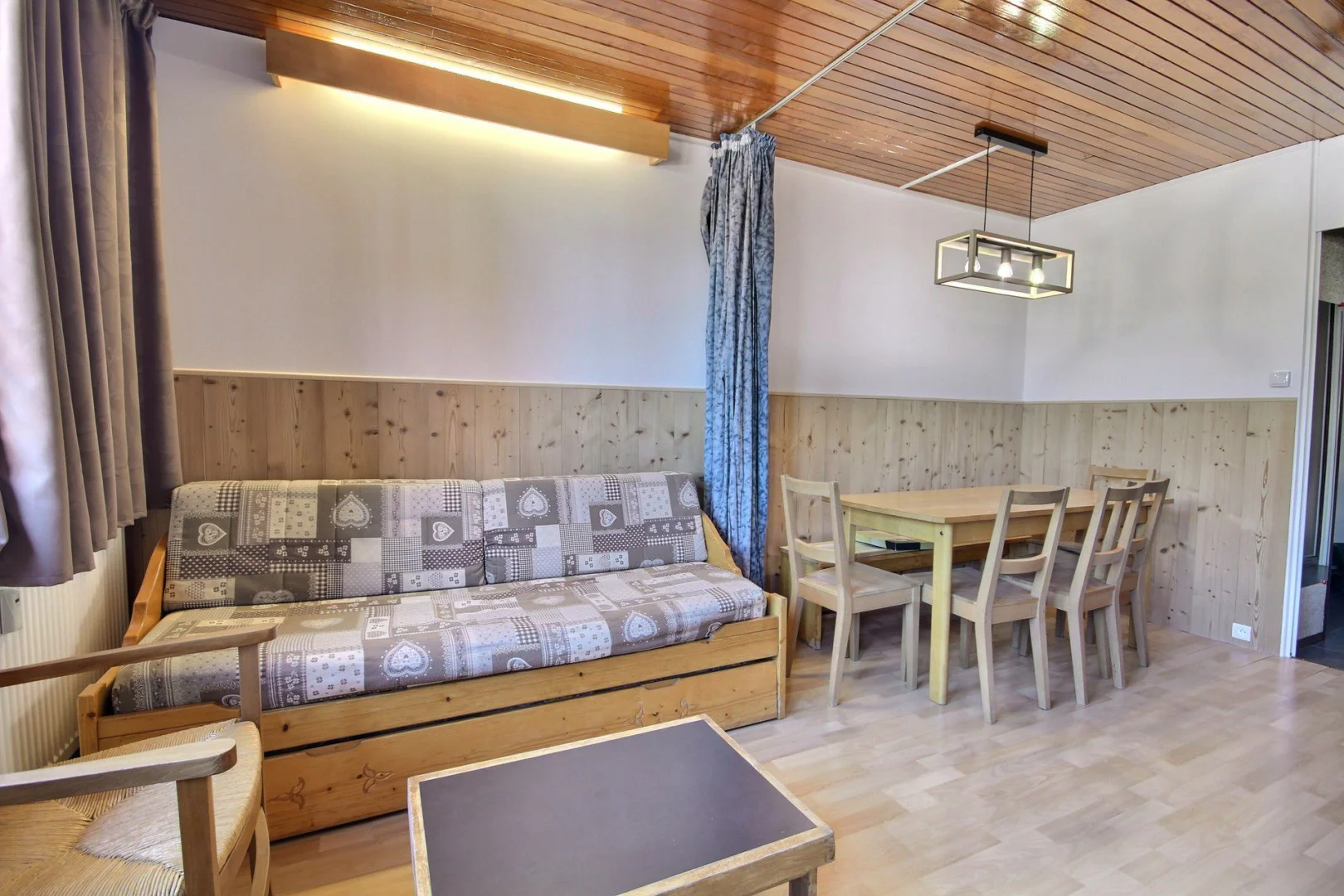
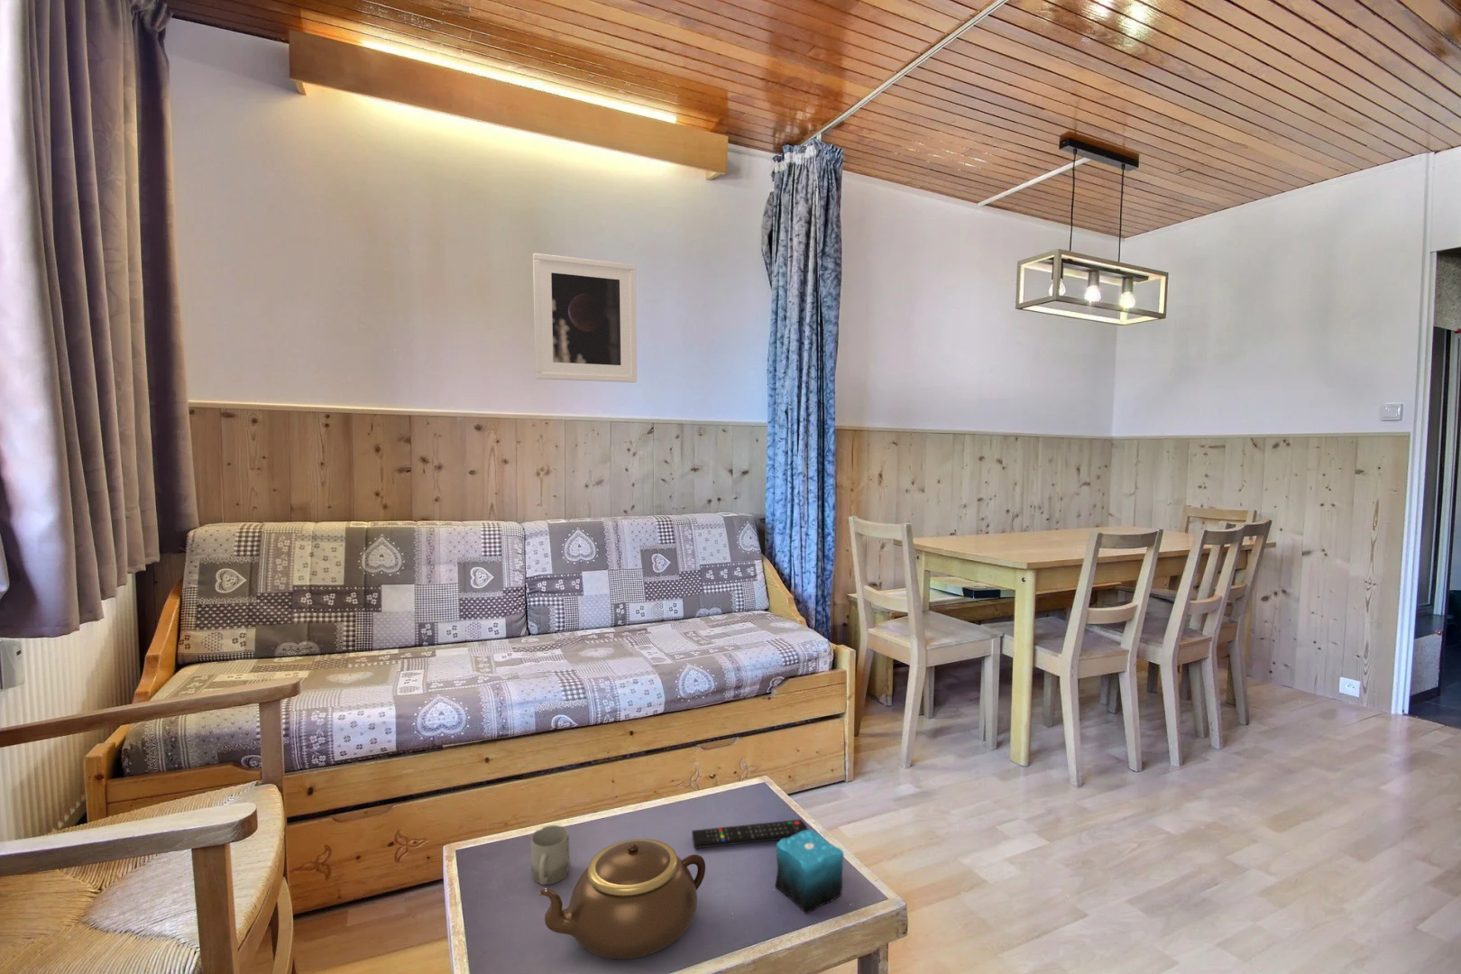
+ cup [529,824,571,886]
+ teapot [538,838,707,960]
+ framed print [532,252,638,384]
+ candle [775,822,845,914]
+ remote control [690,819,808,850]
